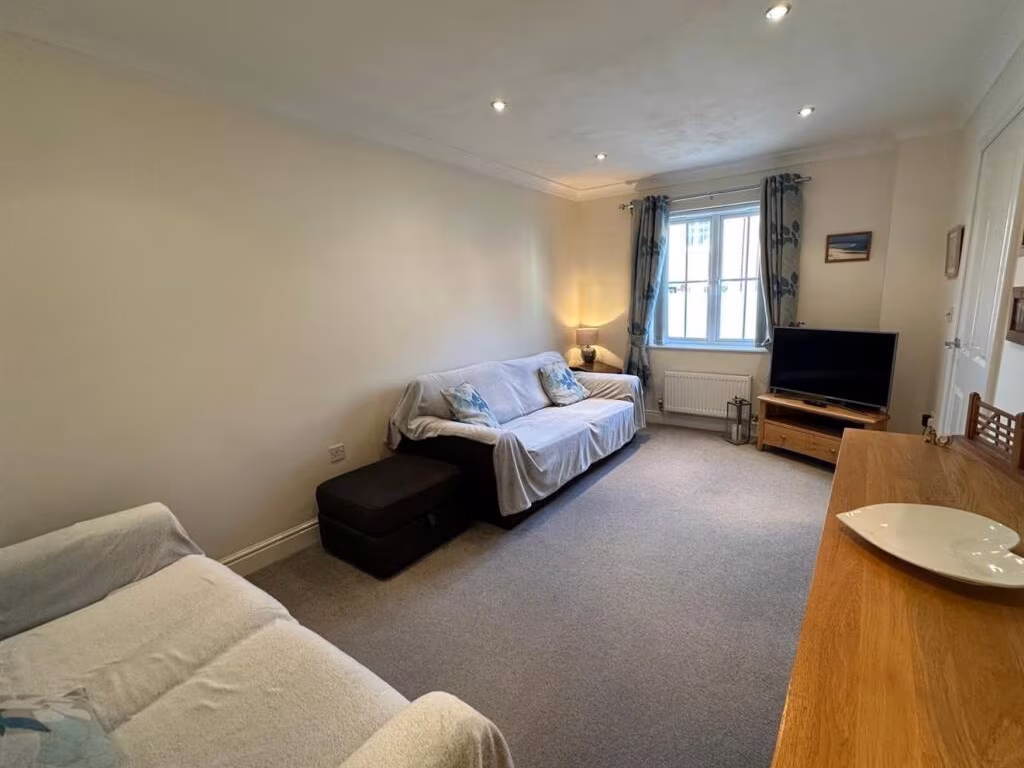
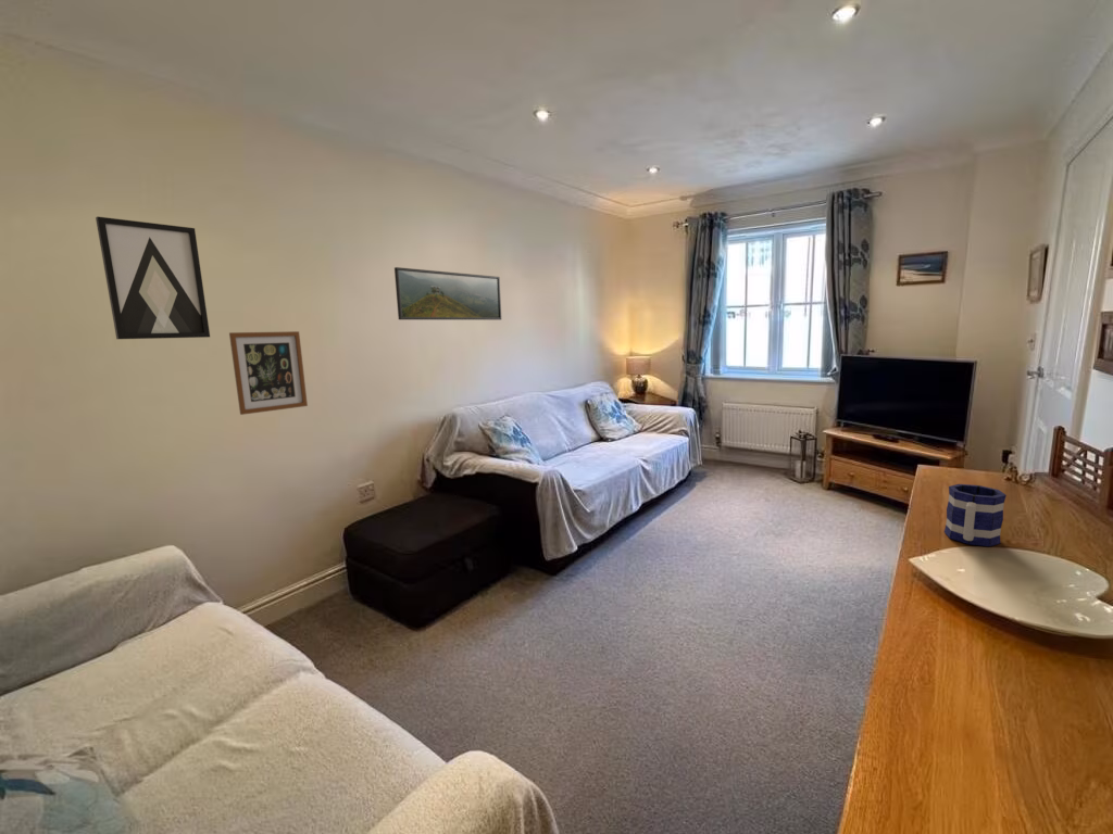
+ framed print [393,266,502,320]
+ wall art [228,330,309,416]
+ mug [943,483,1008,547]
+ wall art [95,216,211,340]
